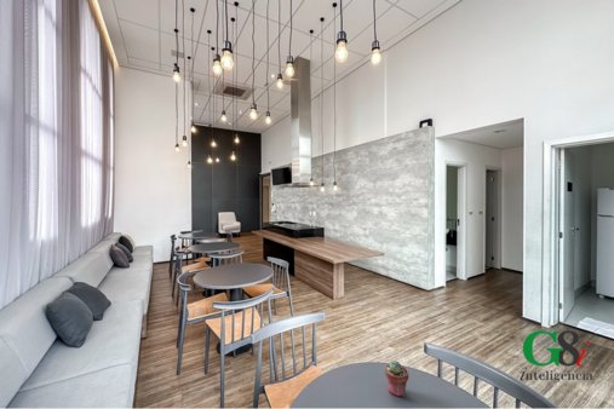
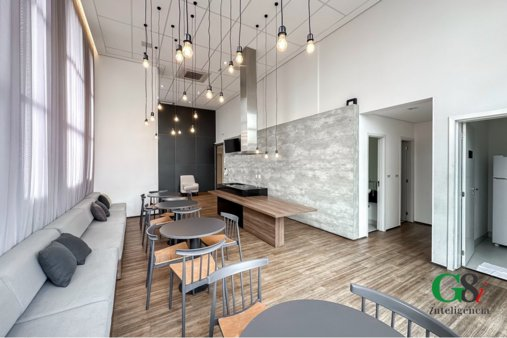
- potted succulent [384,359,409,398]
